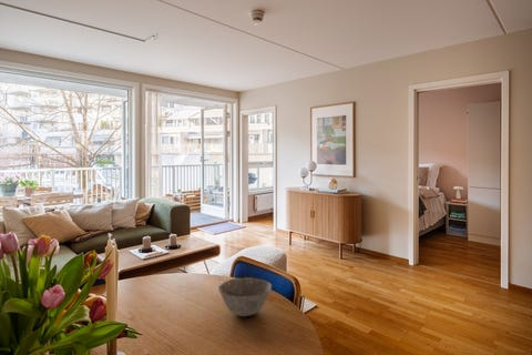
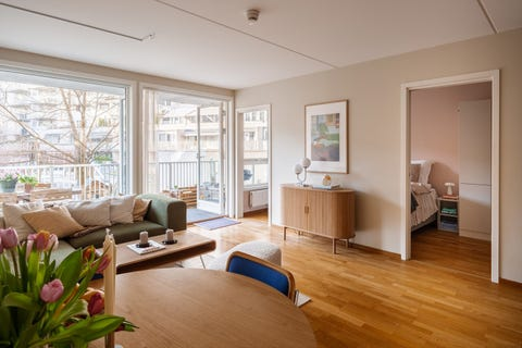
- bowl [217,276,273,317]
